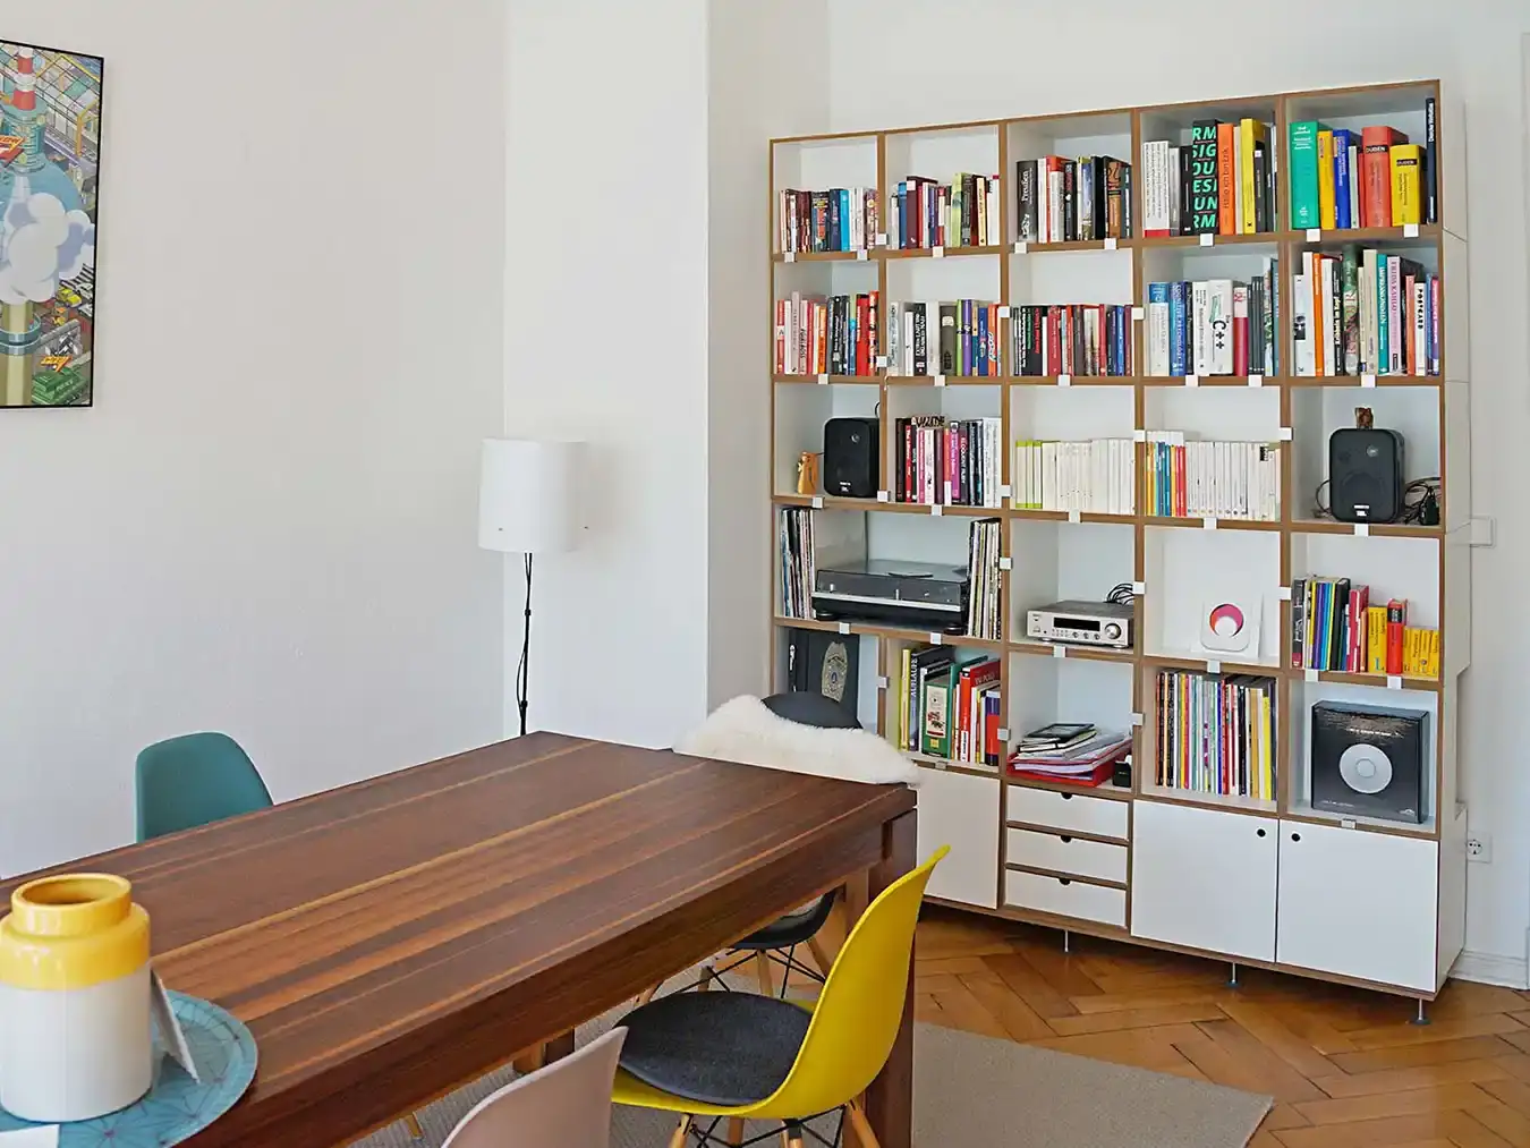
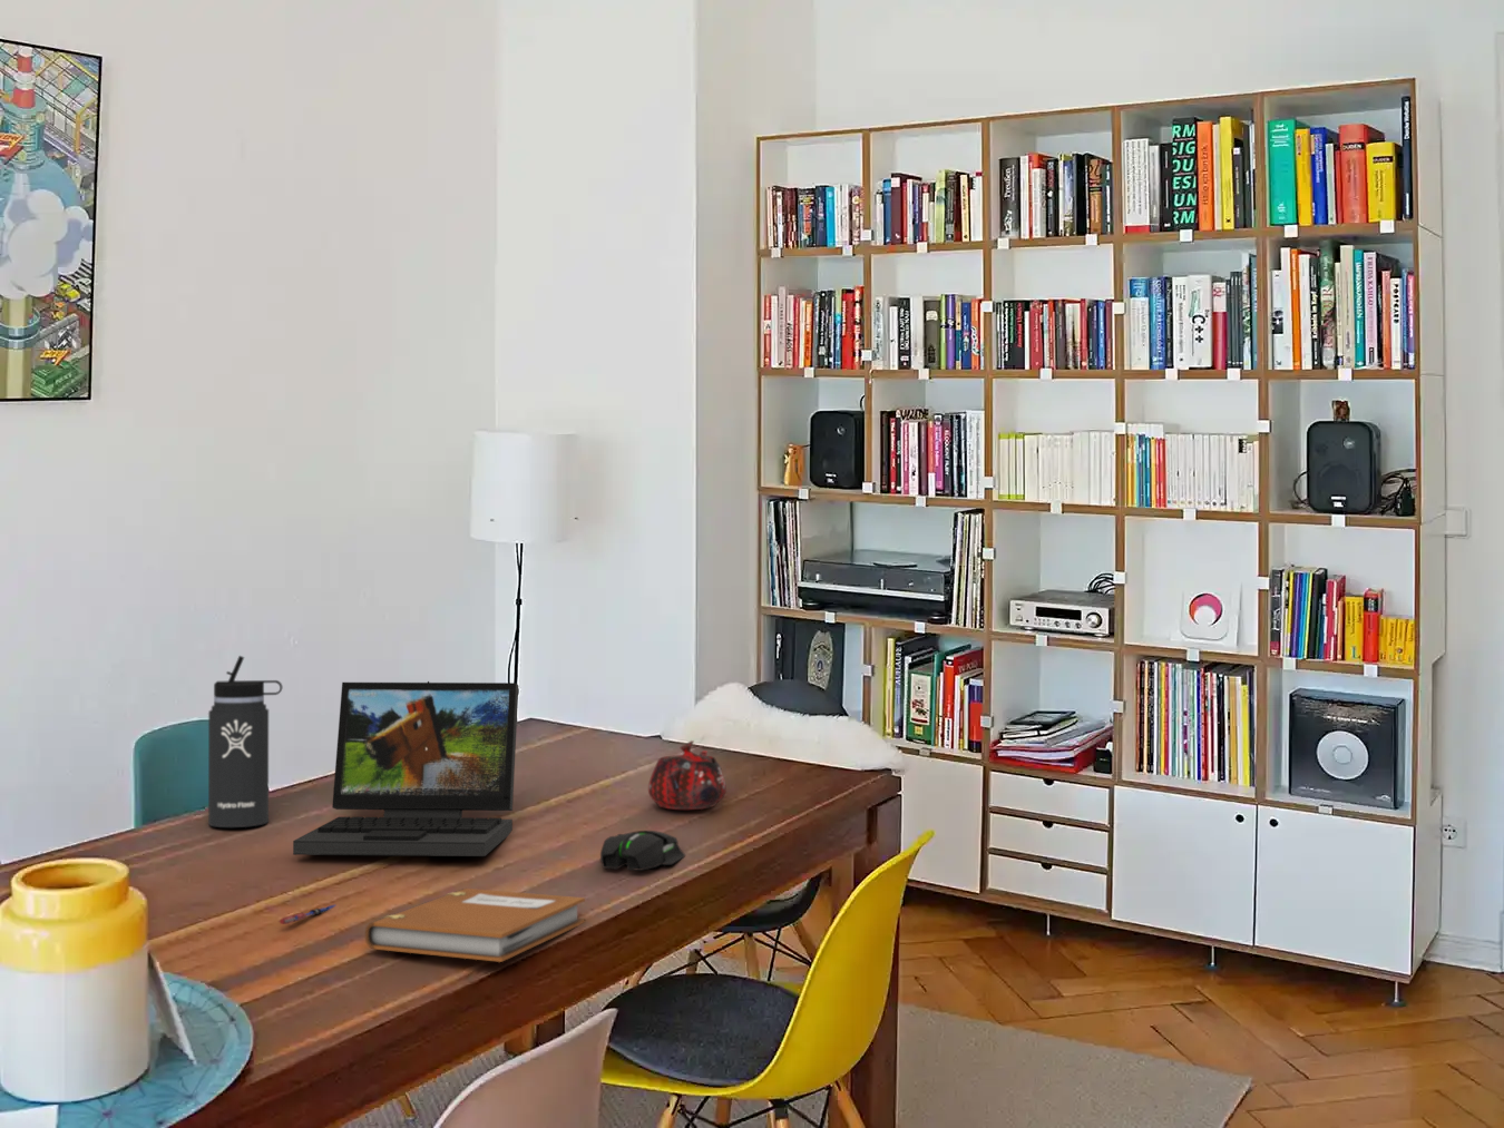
+ laptop [292,680,519,858]
+ pen [276,903,338,925]
+ thermos bottle [207,655,283,828]
+ notebook [364,887,585,963]
+ teapot [647,739,728,810]
+ mouse [600,829,686,872]
